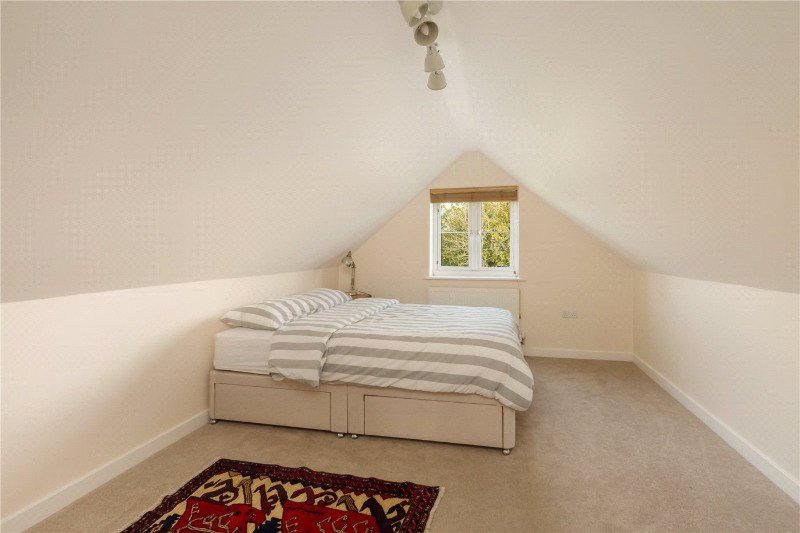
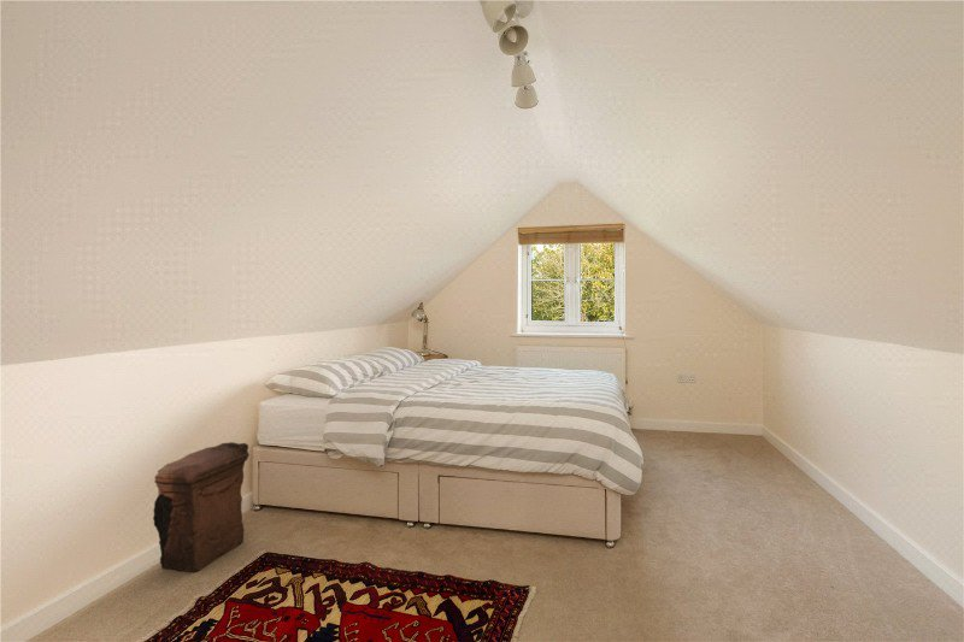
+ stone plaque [152,441,251,573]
